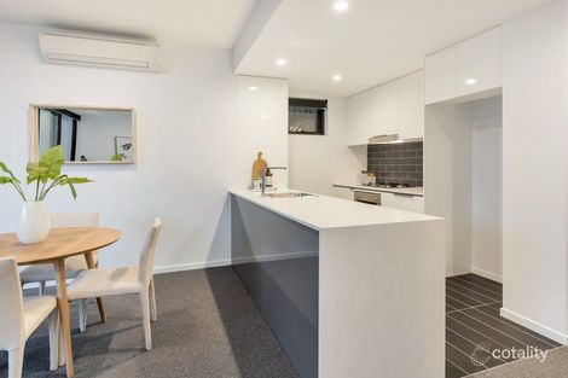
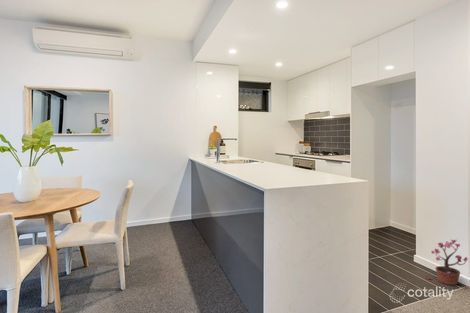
+ potted plant [424,239,470,290]
